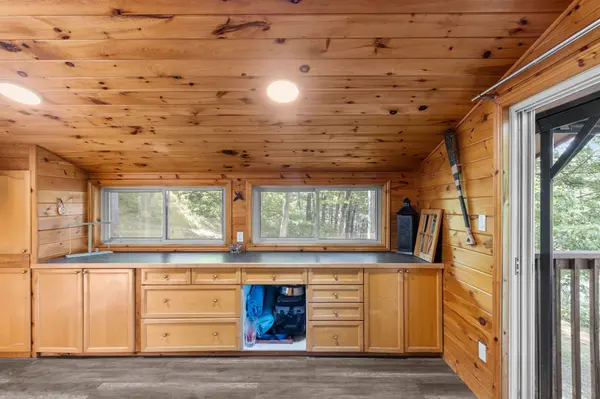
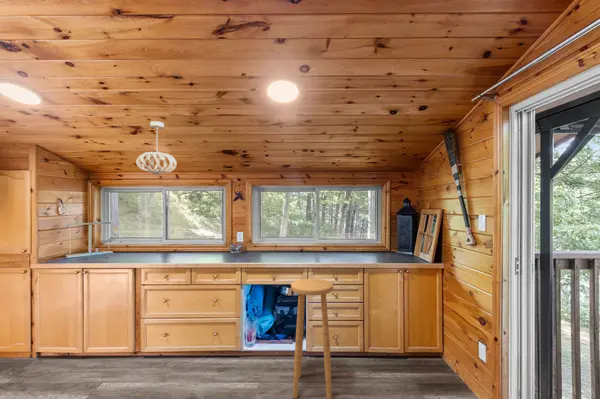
+ pendant light [135,120,177,177]
+ stool [290,278,334,399]
